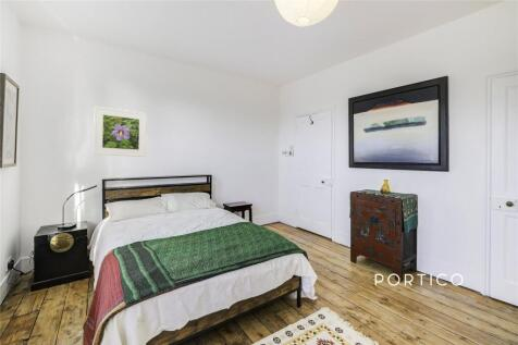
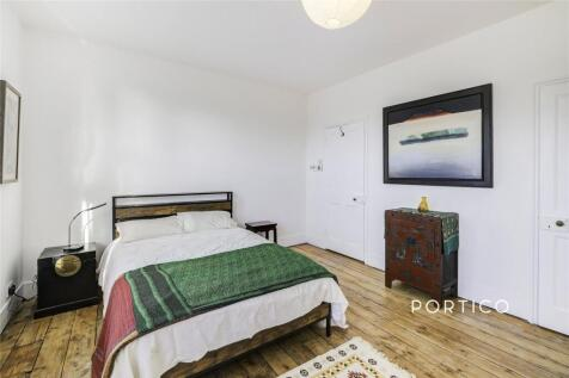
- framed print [92,106,148,158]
